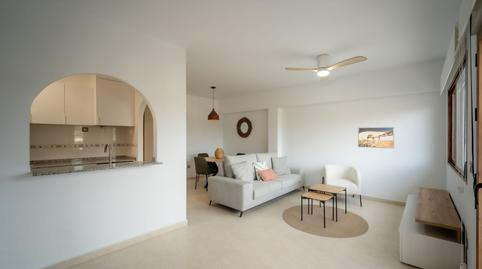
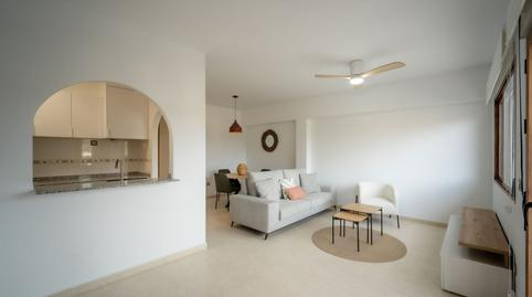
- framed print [357,126,395,149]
